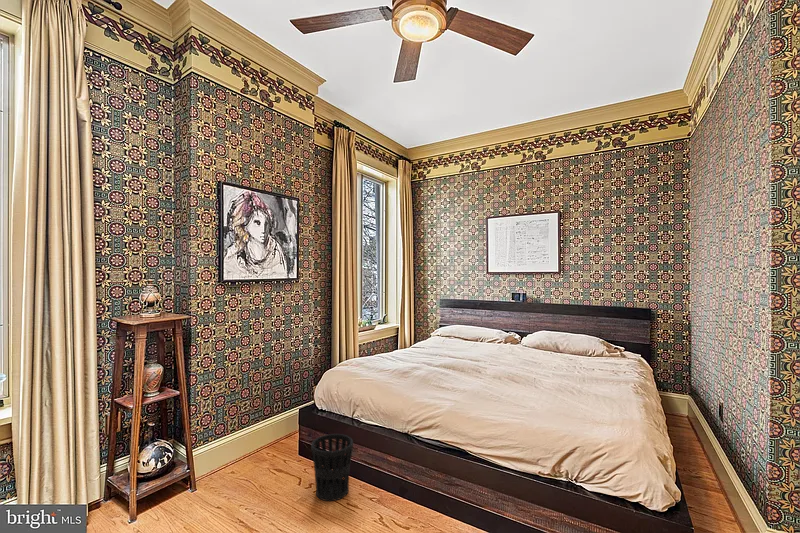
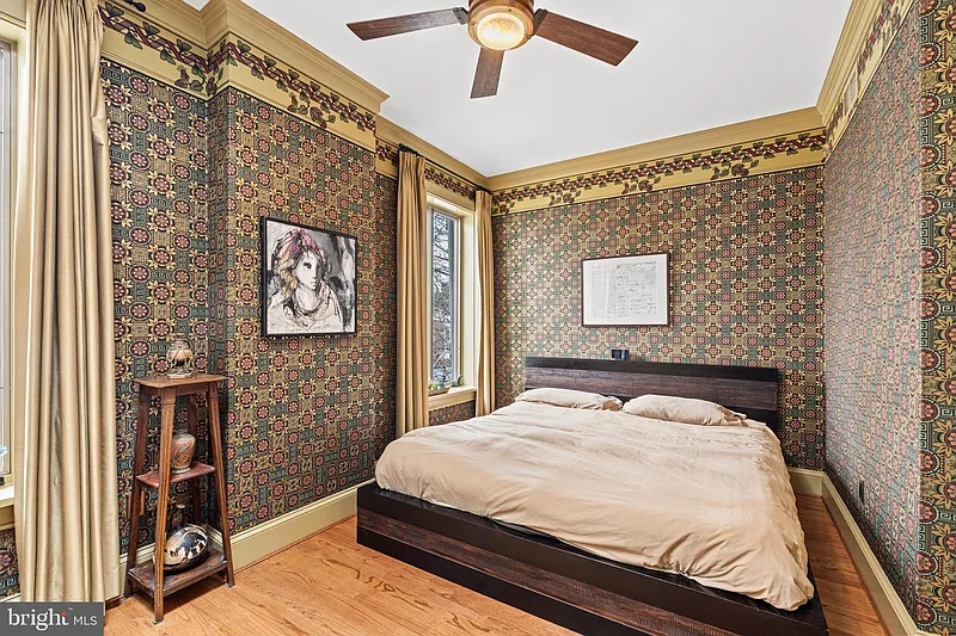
- wastebasket [310,433,354,502]
